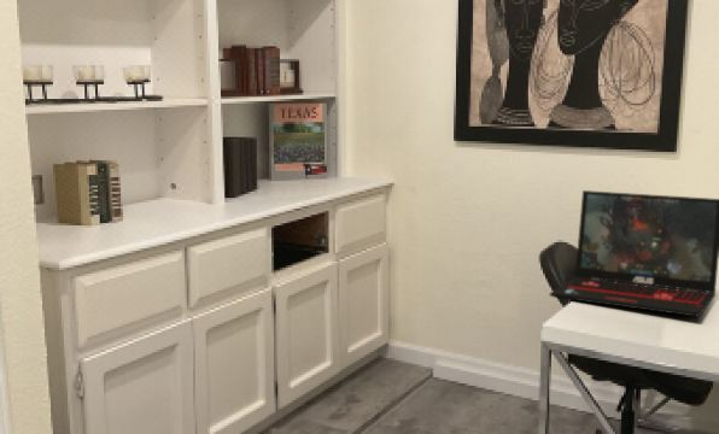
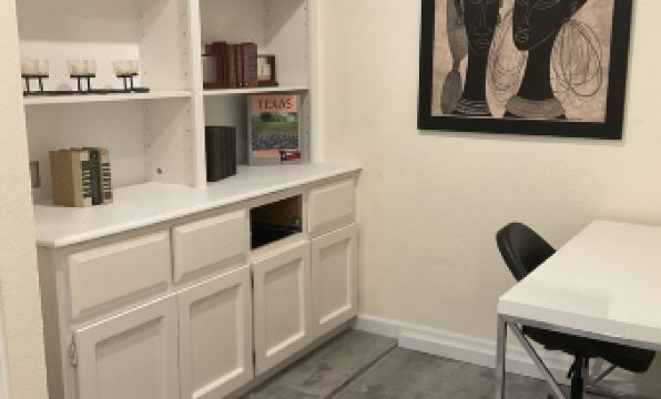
- laptop [549,189,719,318]
